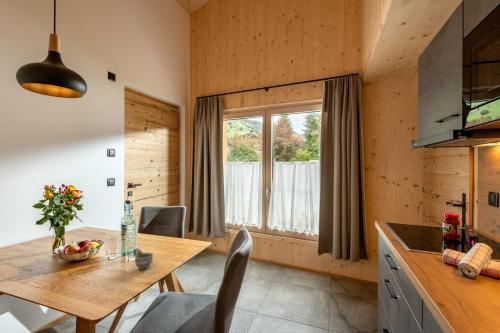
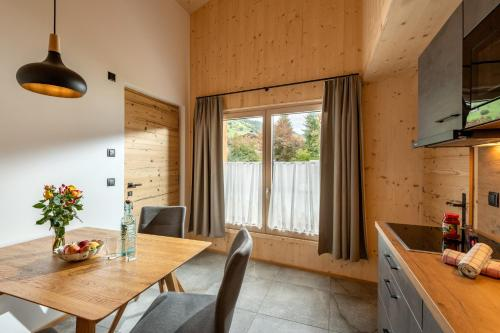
- cup [132,247,155,271]
